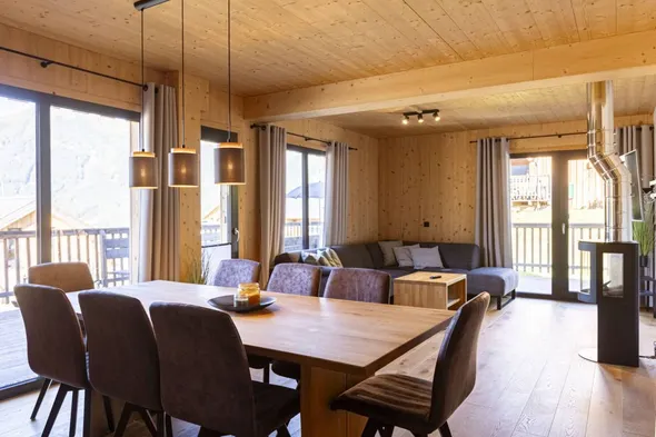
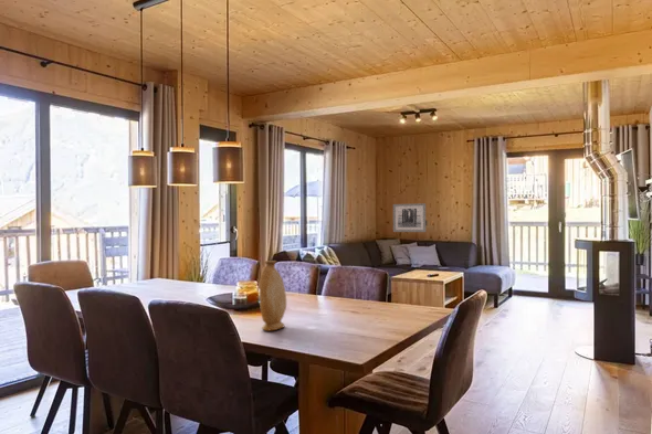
+ wall art [392,202,427,233]
+ vase [259,260,287,332]
